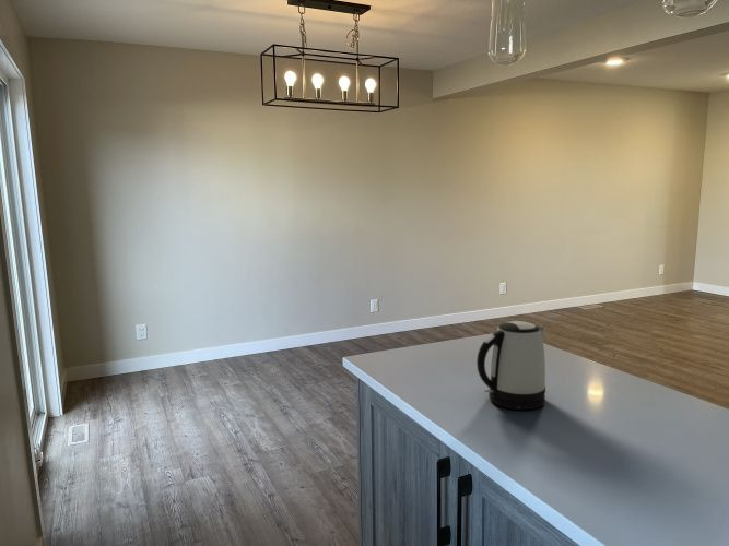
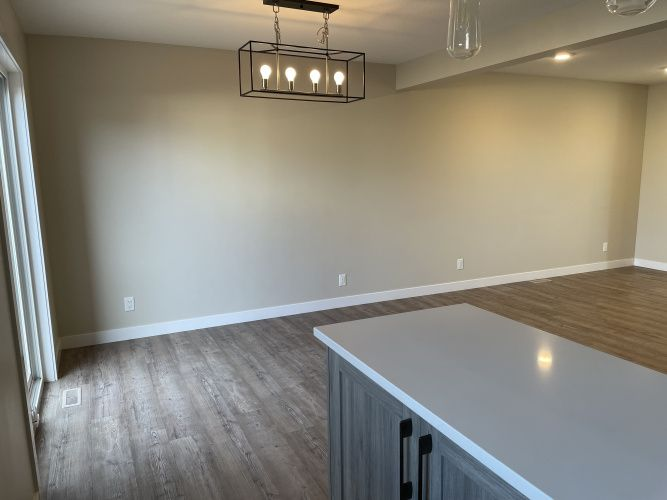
- kettle [475,320,546,411]
